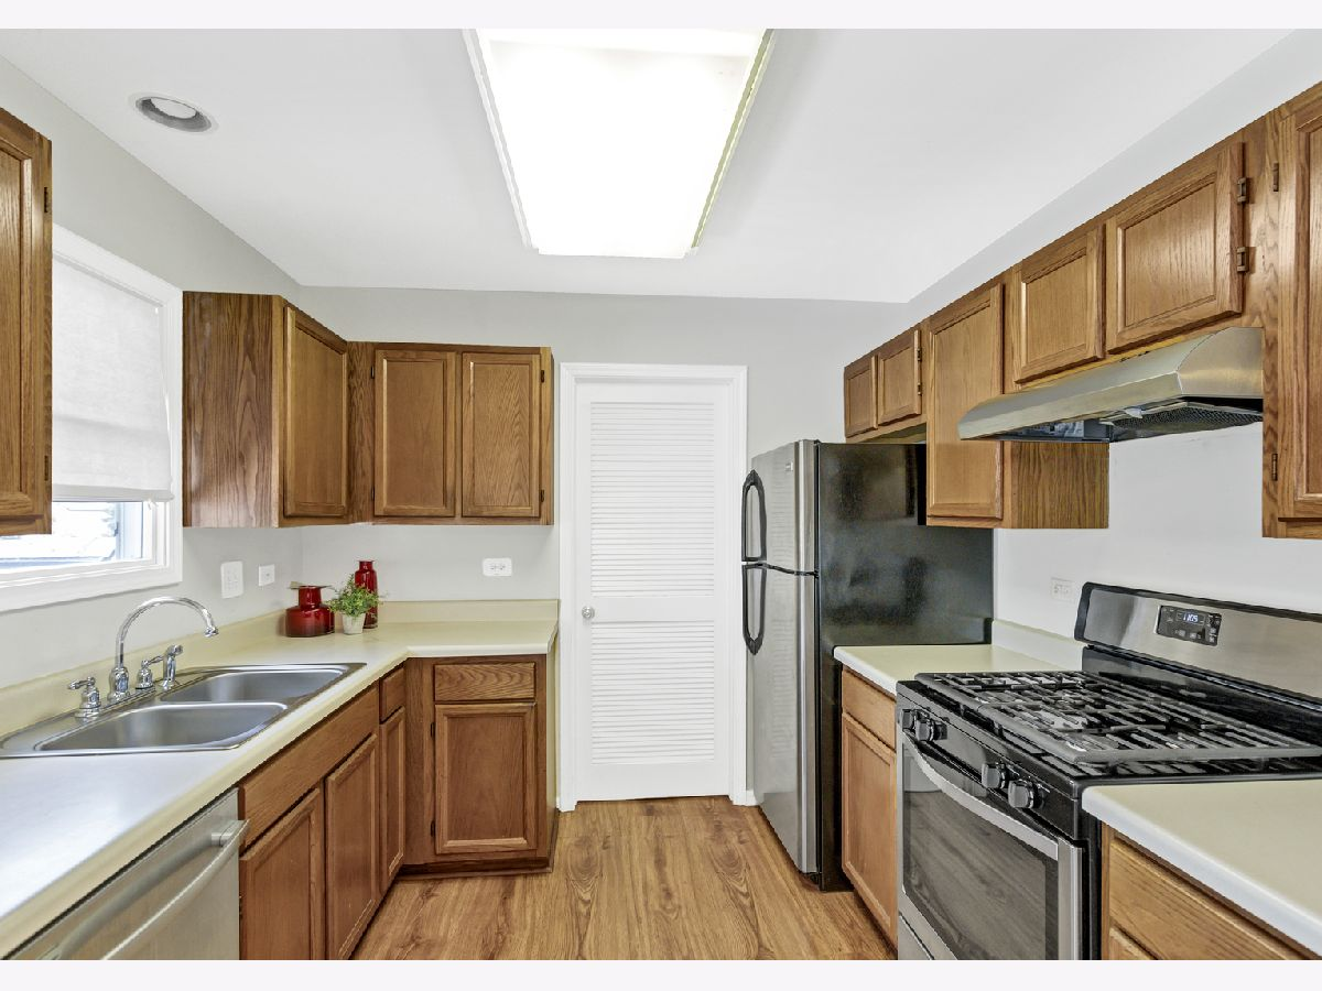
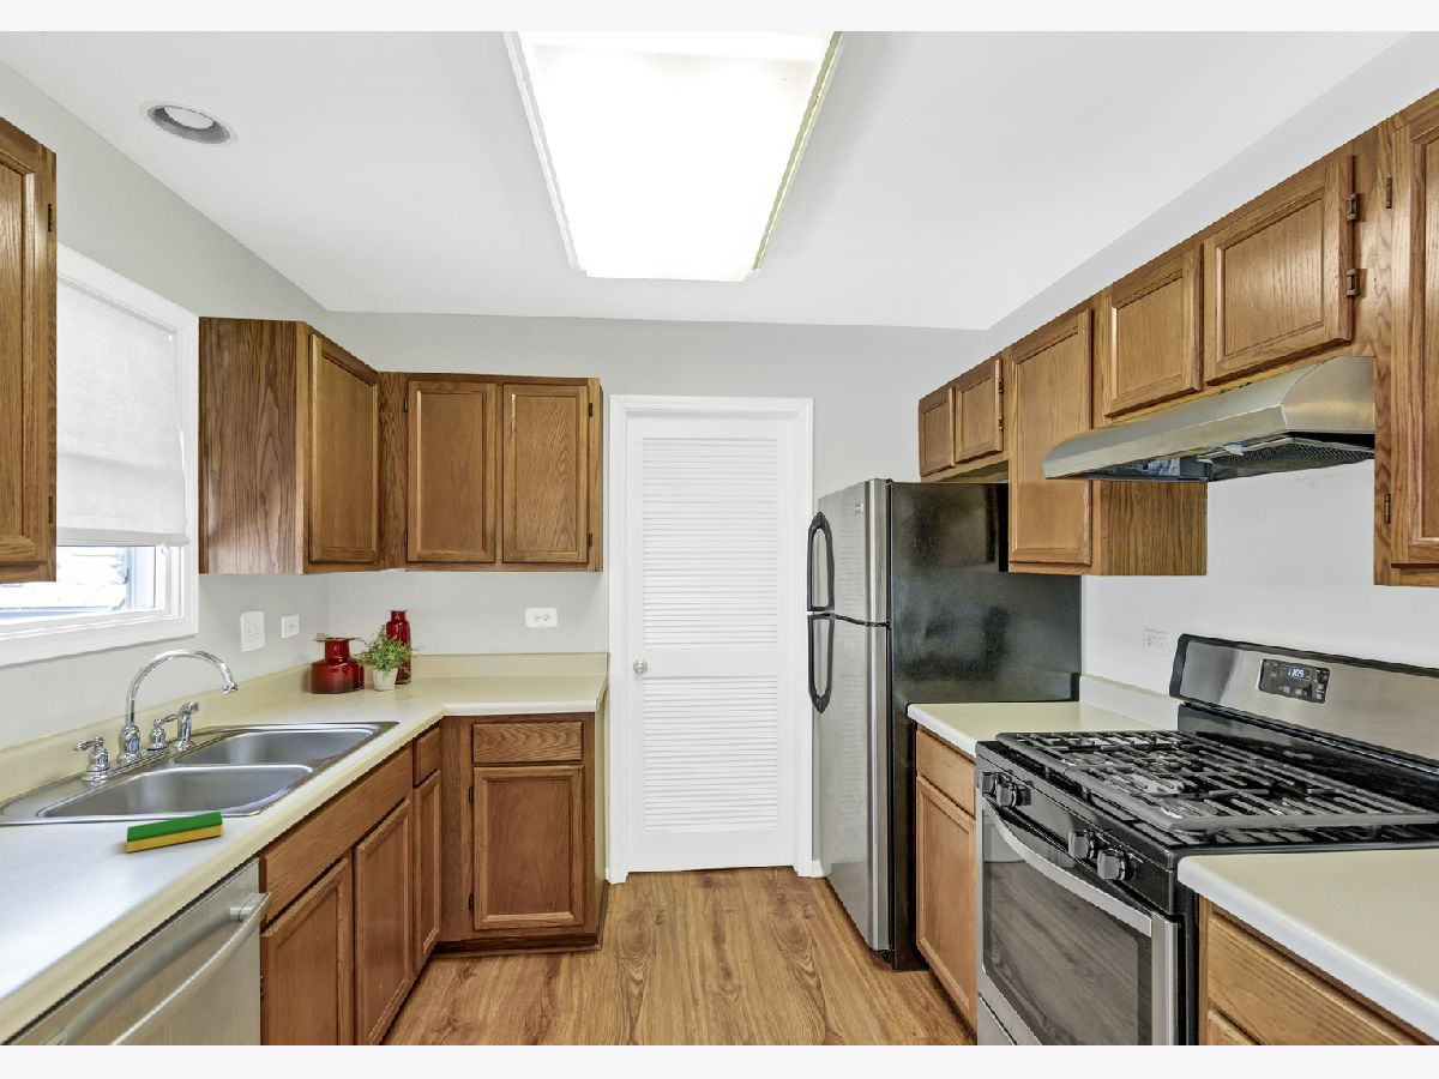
+ dish sponge [126,810,224,854]
